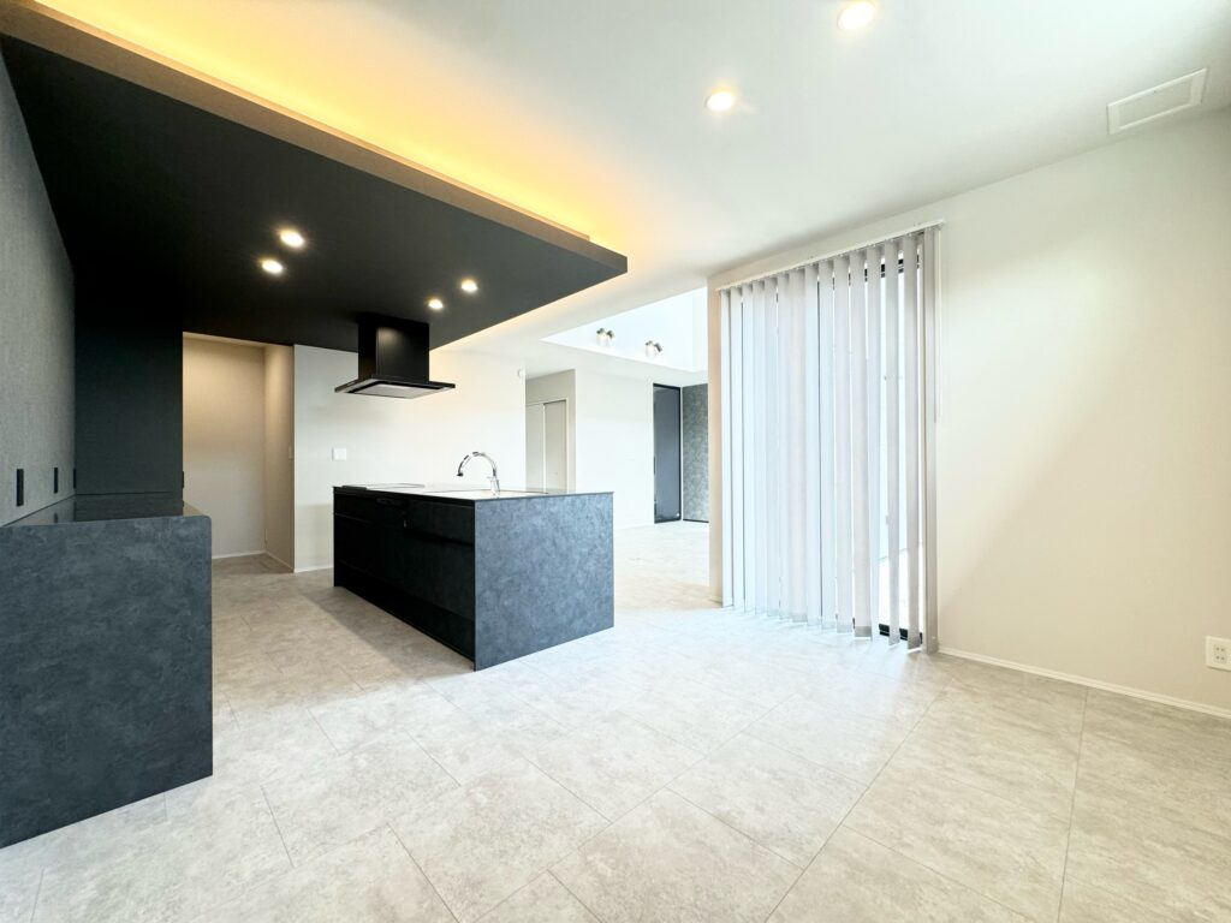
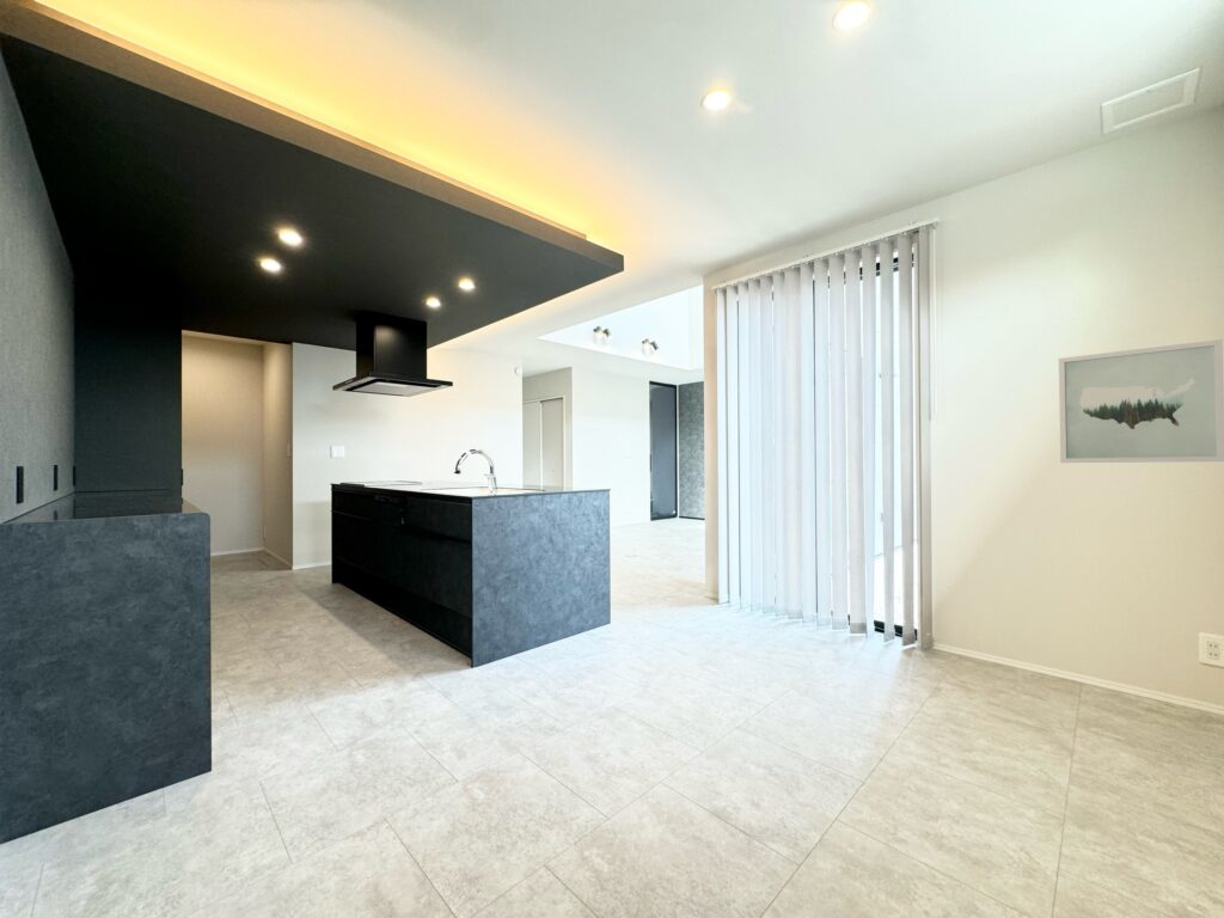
+ wall art [1058,338,1224,464]
